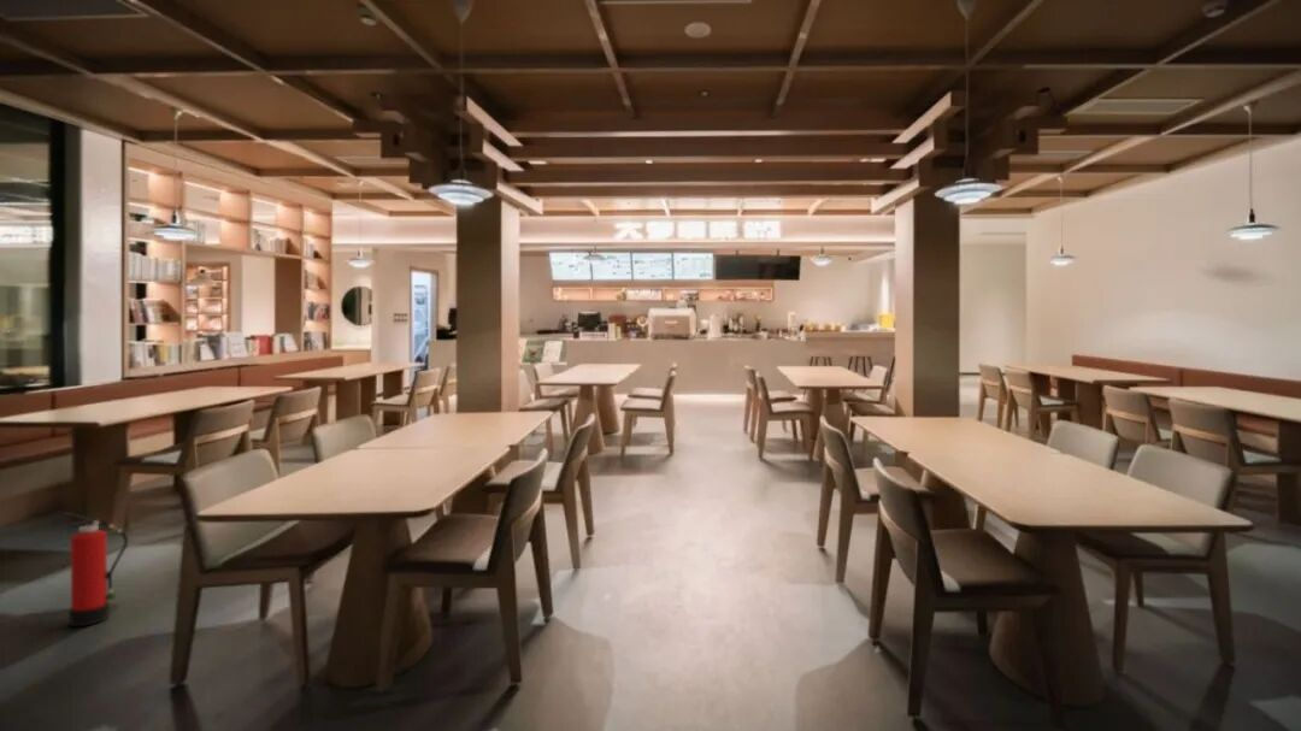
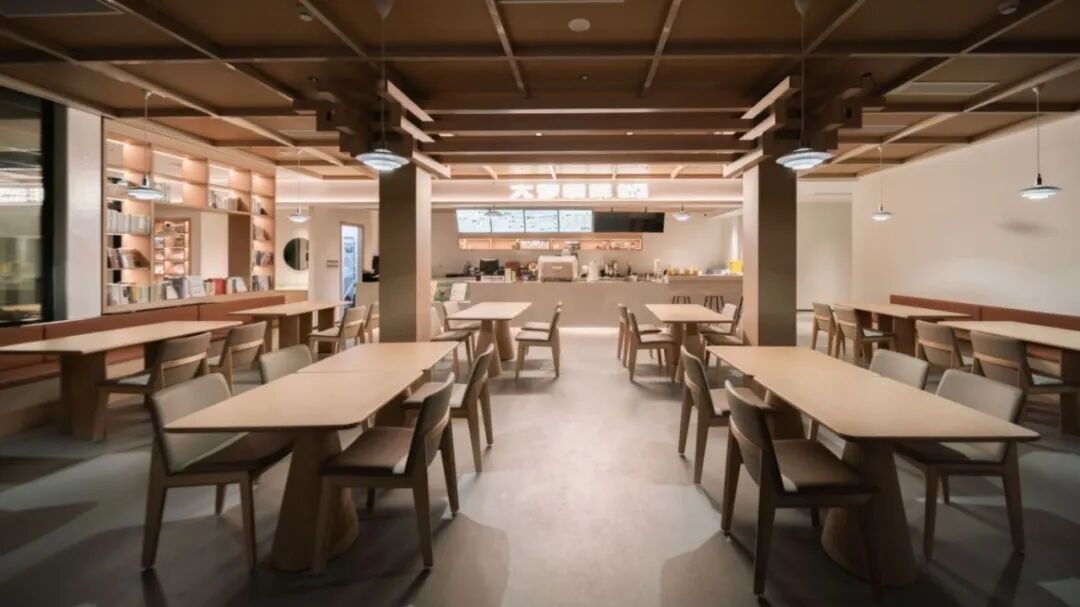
- fire extinguisher [61,512,129,627]
